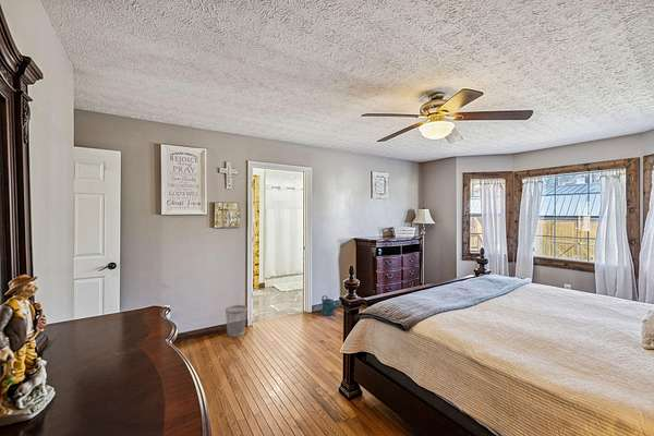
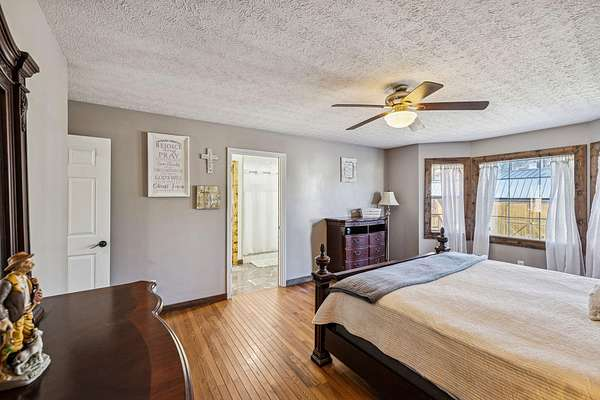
- watering can [320,294,341,317]
- wastebasket [225,304,247,338]
